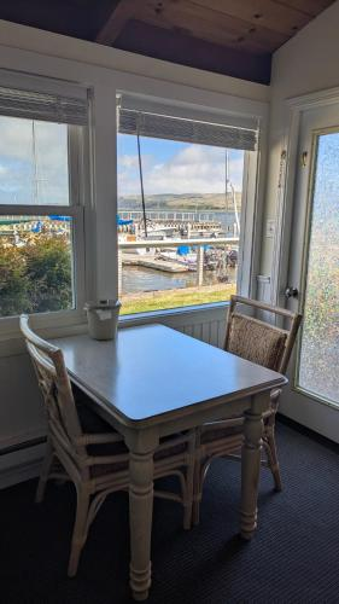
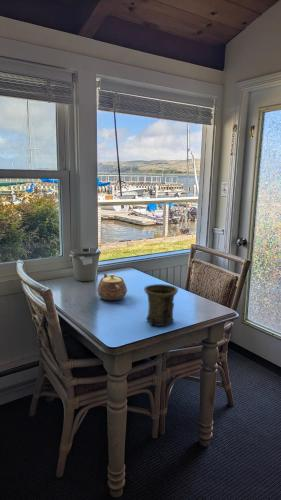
+ mug [143,283,179,327]
+ teapot [96,272,128,301]
